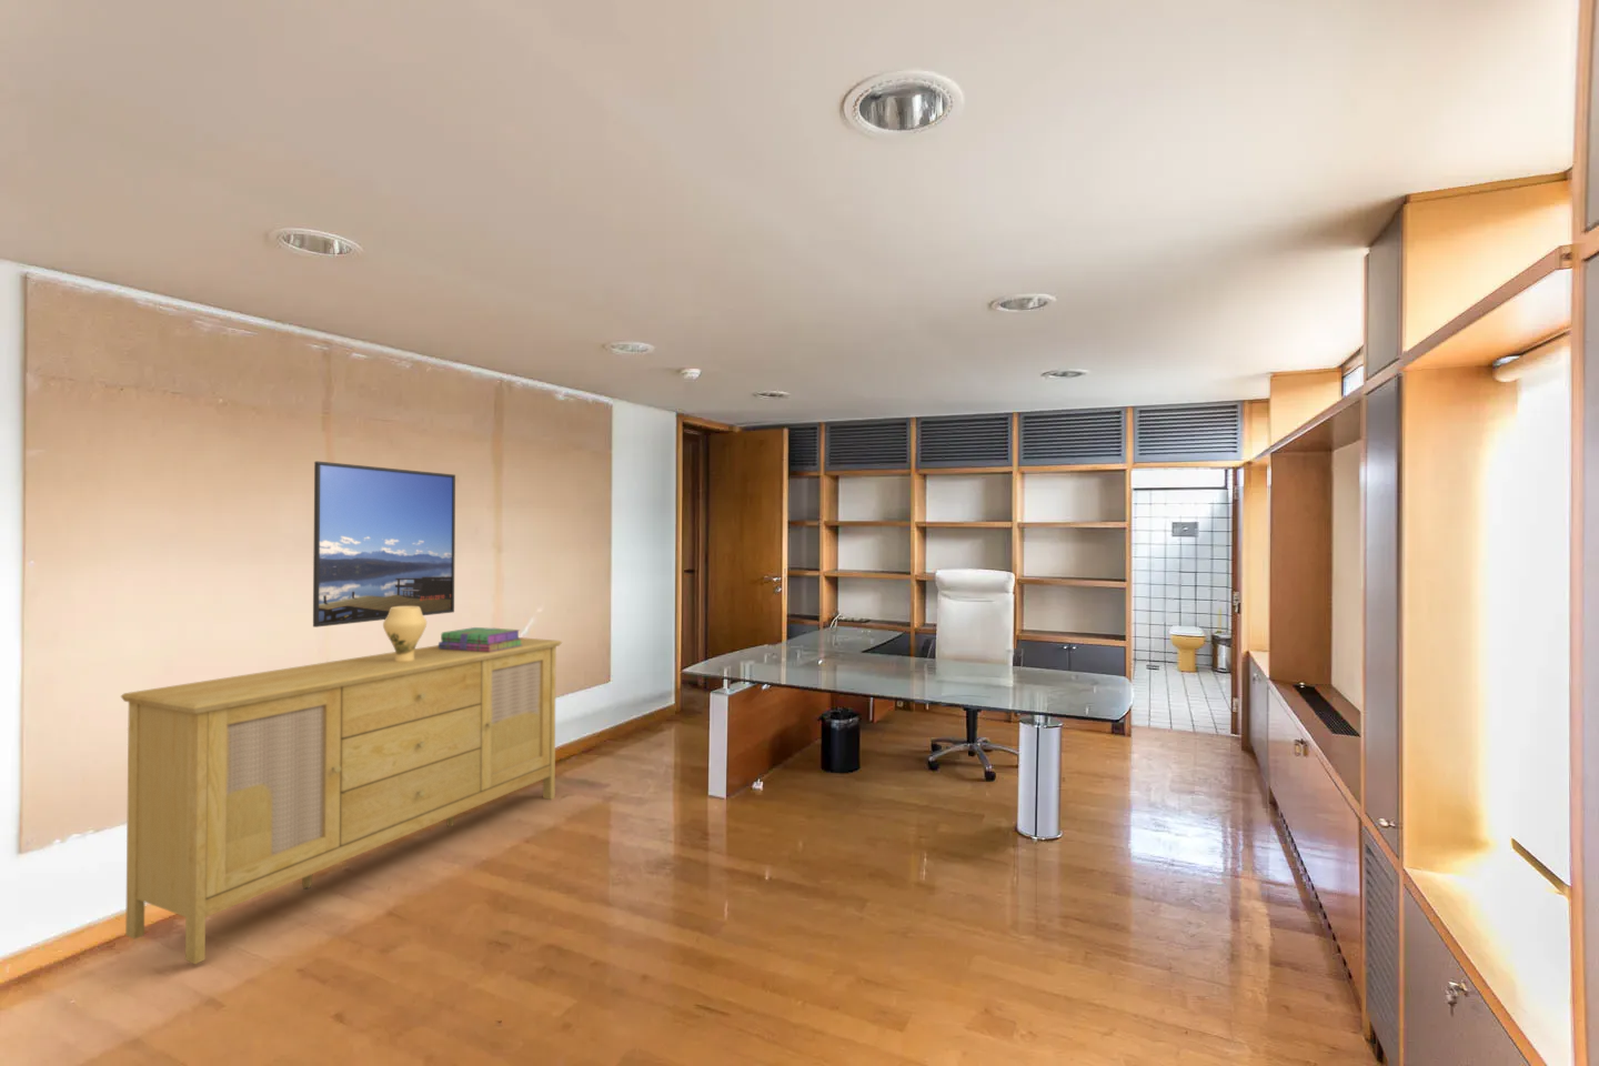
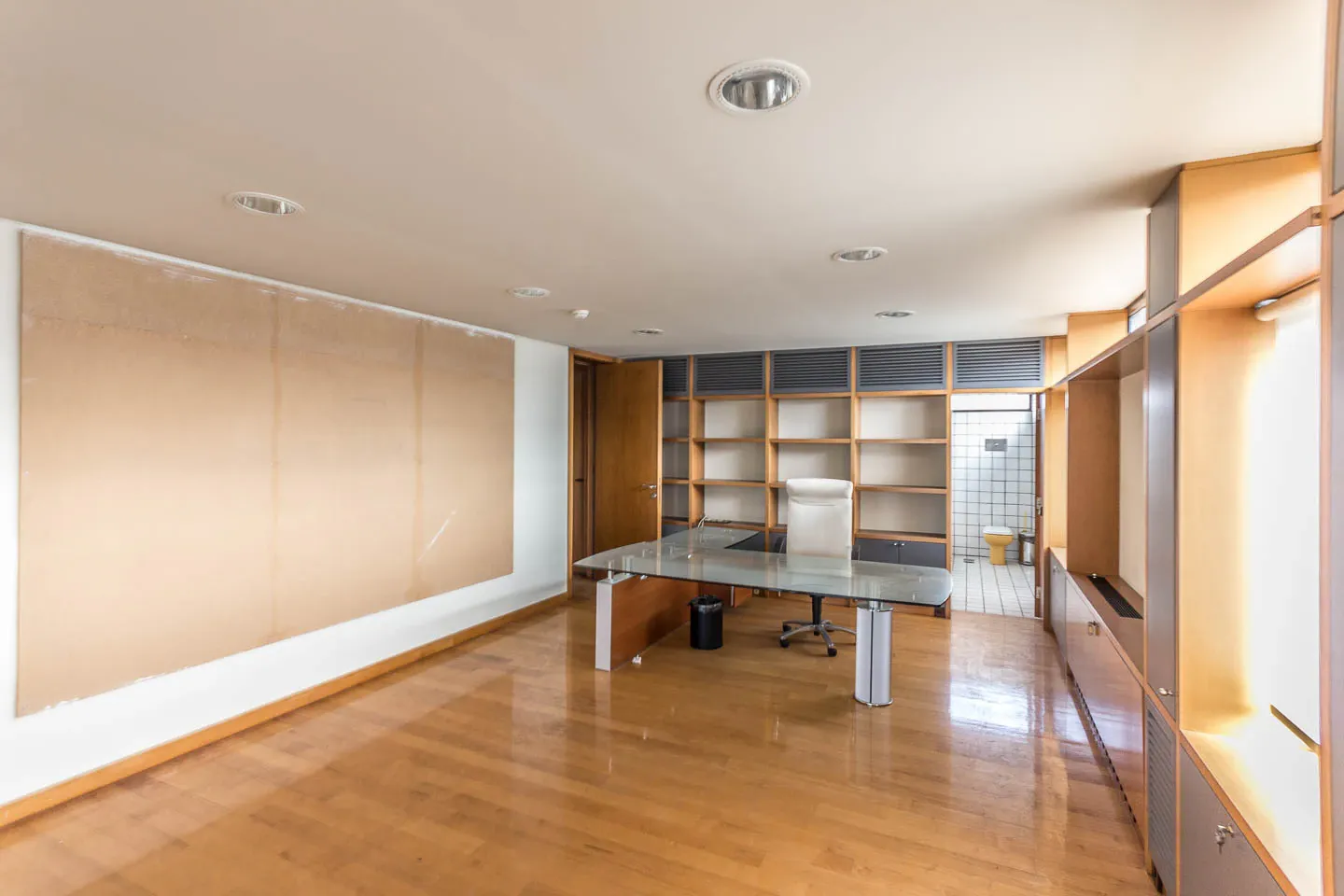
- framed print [312,460,457,628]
- stack of books [438,626,522,652]
- sideboard [120,637,563,965]
- vase [382,607,427,661]
